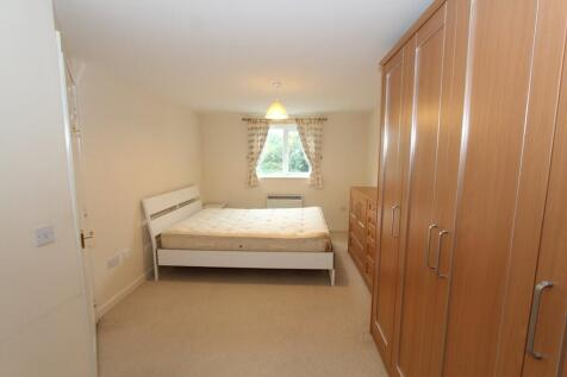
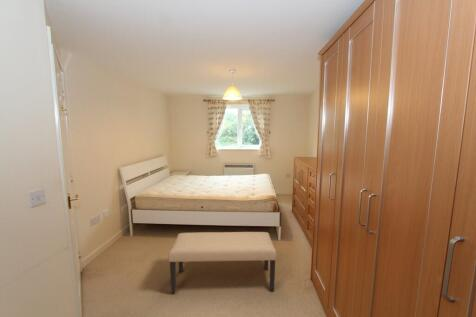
+ bench [167,231,278,294]
